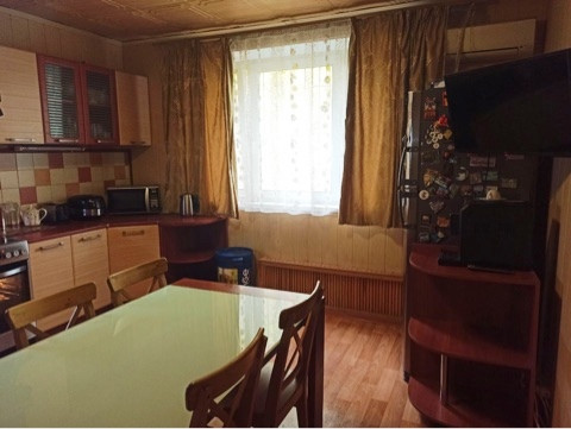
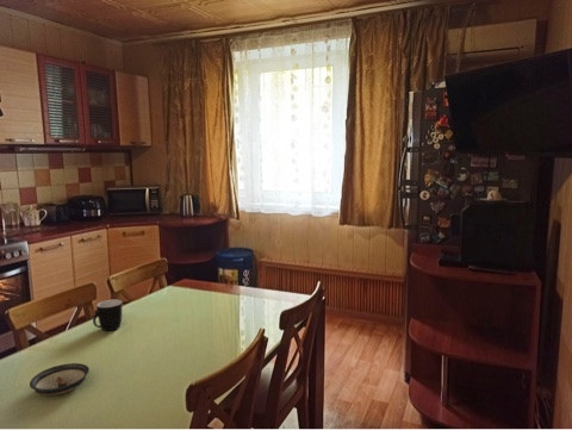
+ mug [92,298,123,332]
+ saucer [29,362,91,397]
